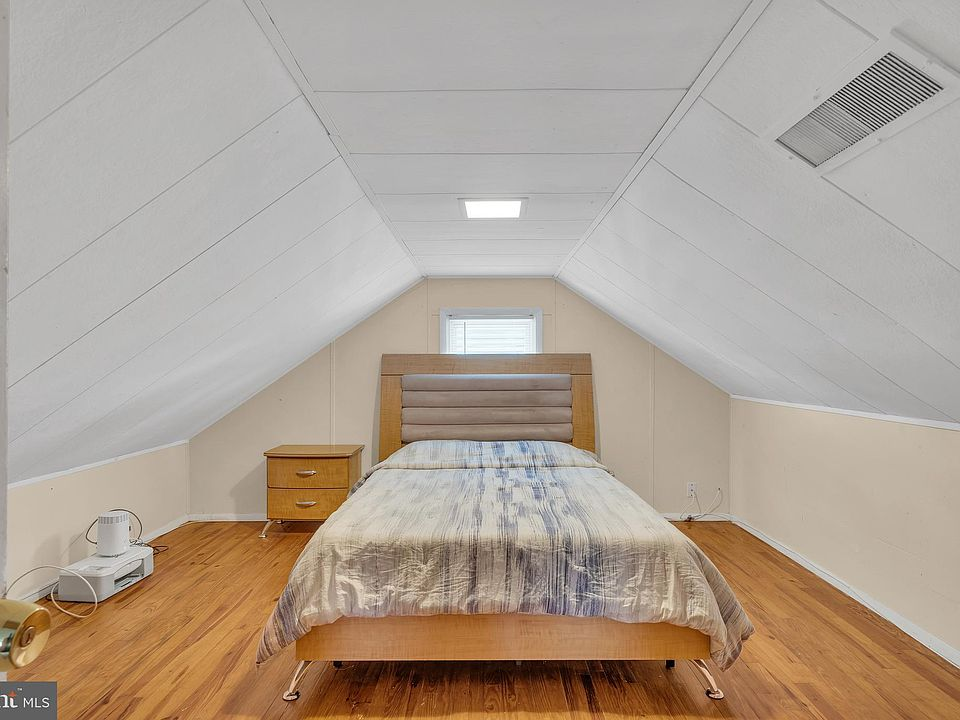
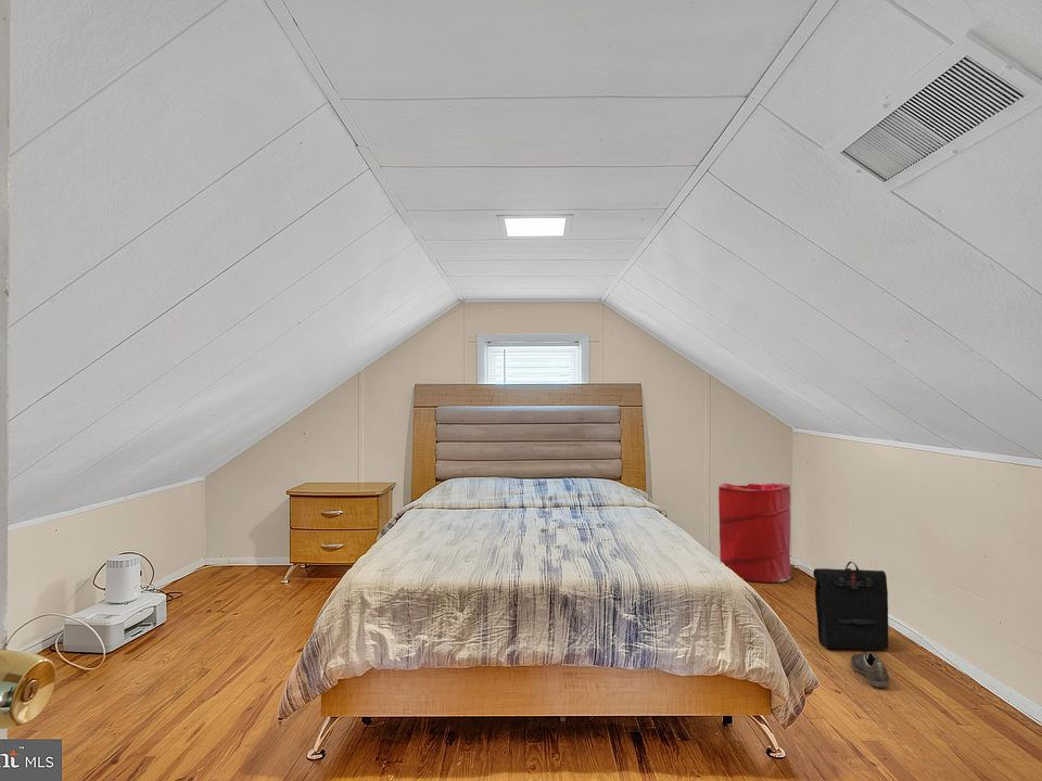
+ backpack [812,561,889,651]
+ sneaker [850,651,890,689]
+ laundry hamper [717,483,792,584]
